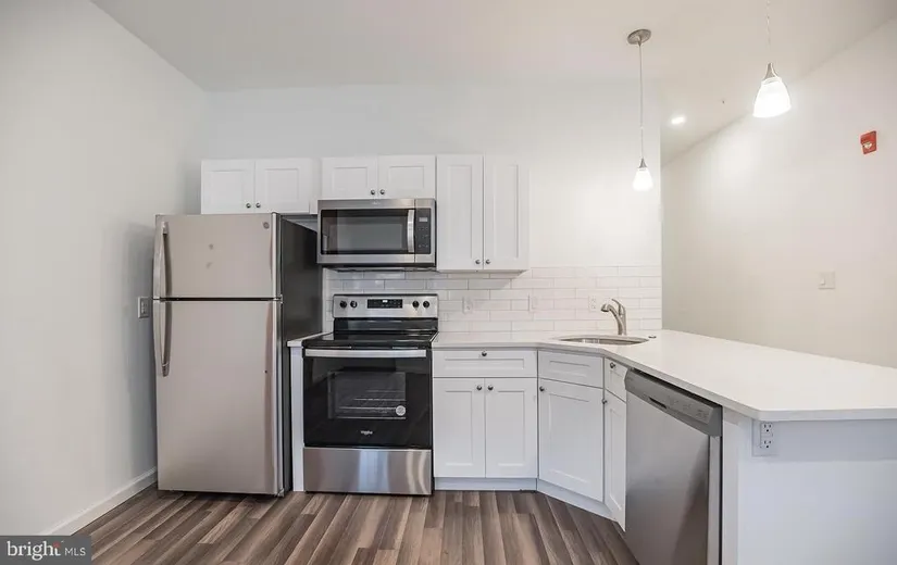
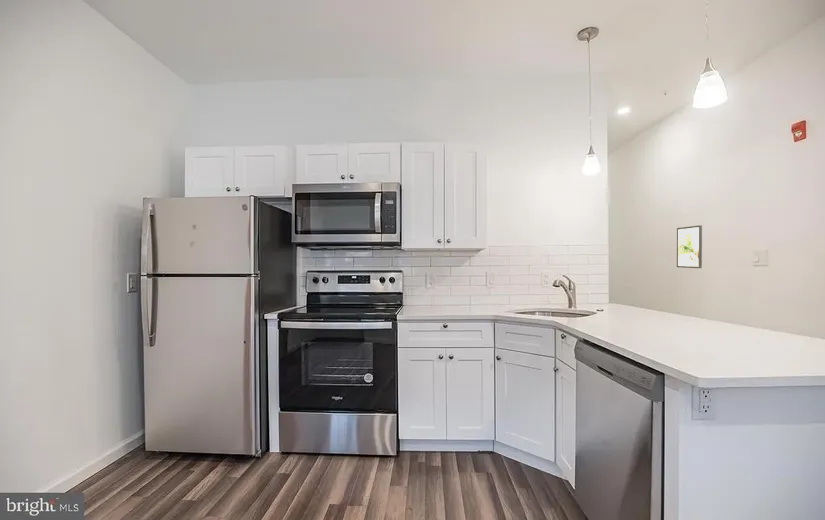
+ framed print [676,224,703,269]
